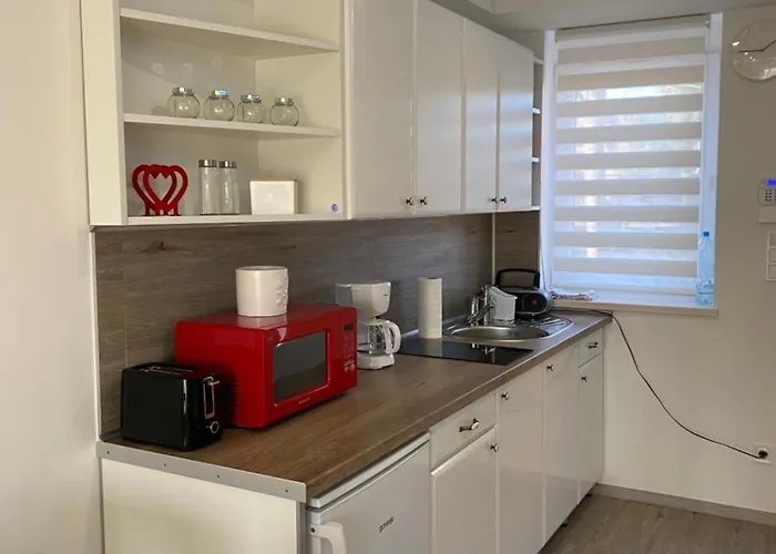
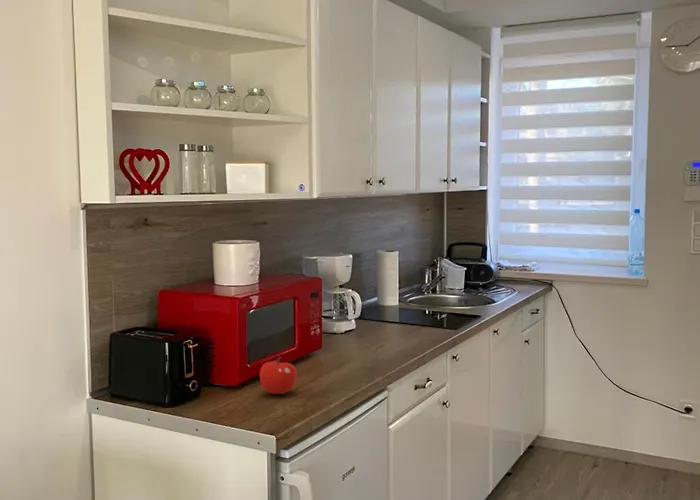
+ fruit [259,356,298,395]
